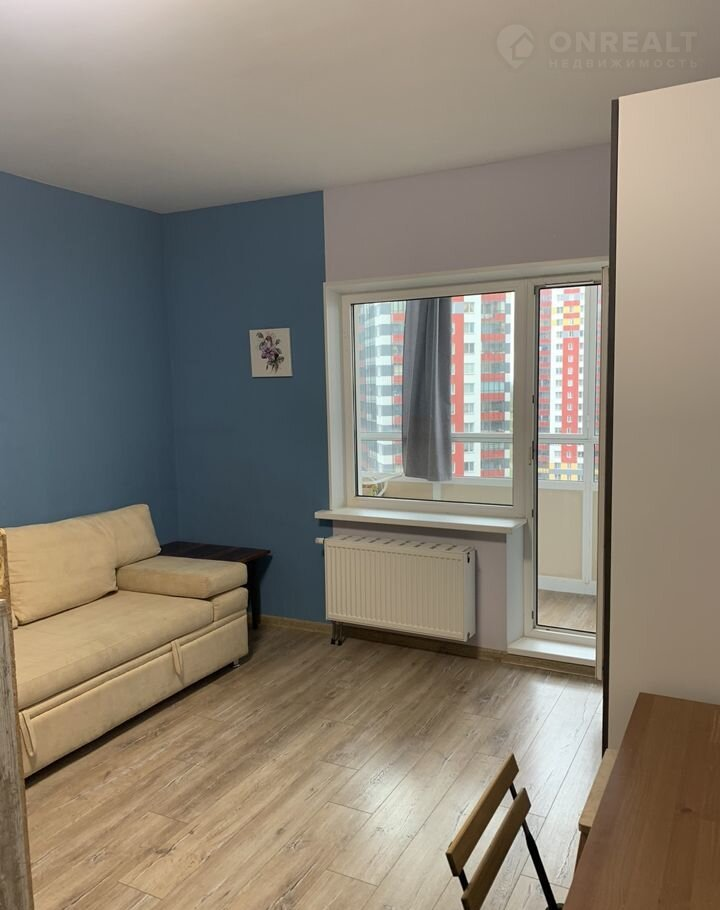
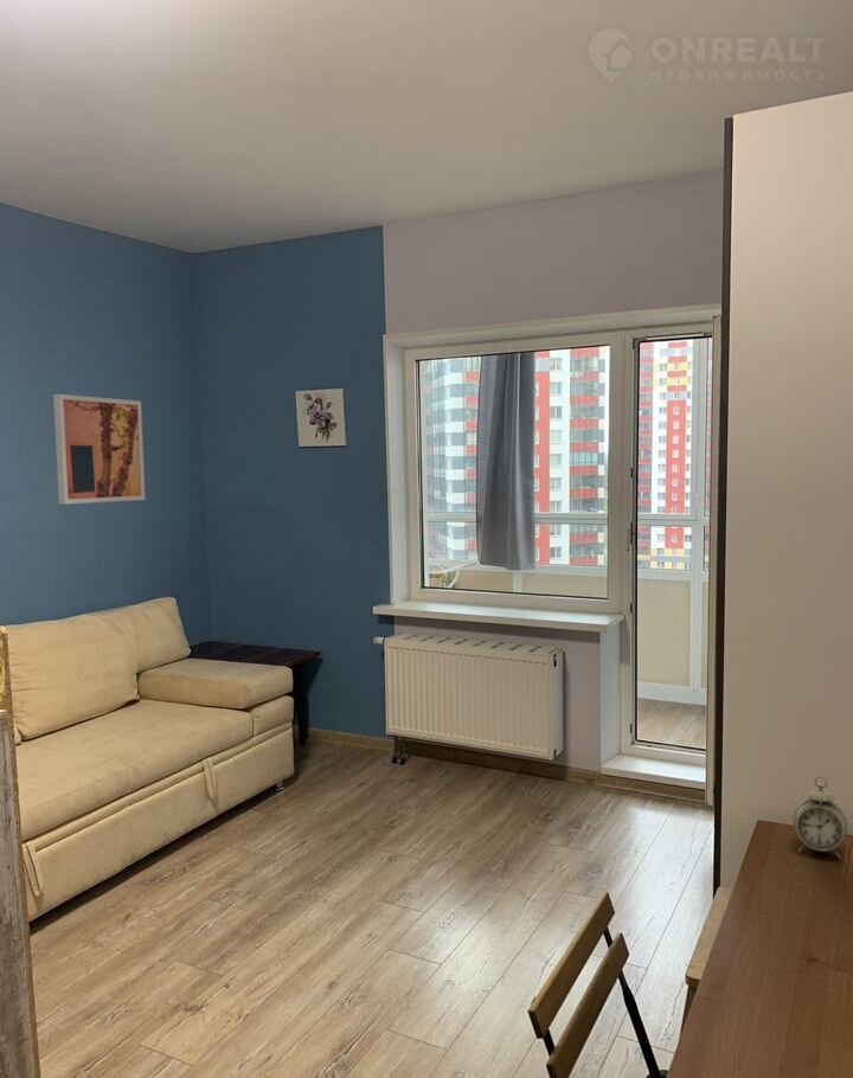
+ alarm clock [791,776,848,860]
+ wall art [52,393,146,505]
